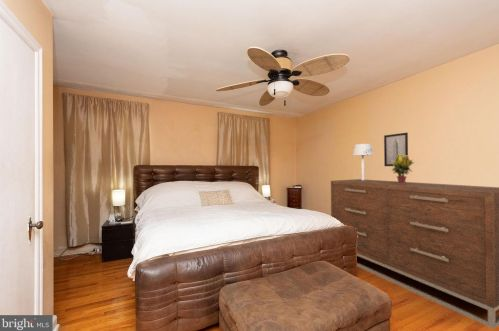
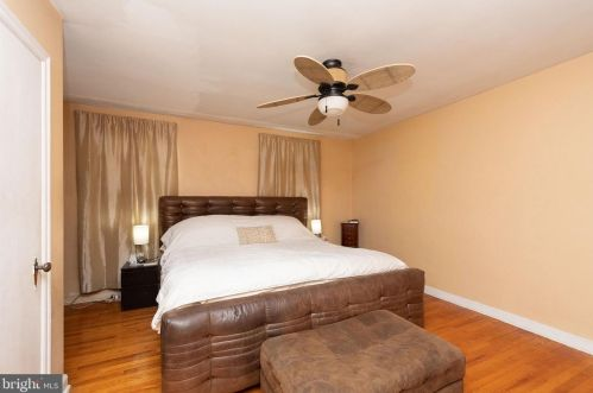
- table lamp [352,143,374,181]
- wall art [383,132,409,167]
- dresser [330,178,499,330]
- potted plant [391,154,415,184]
